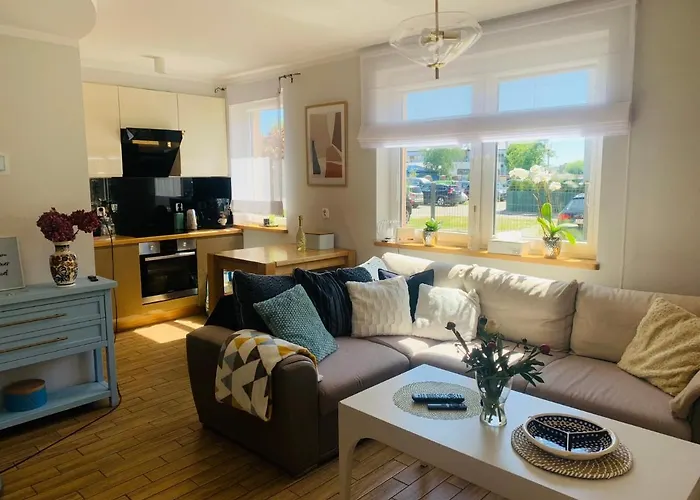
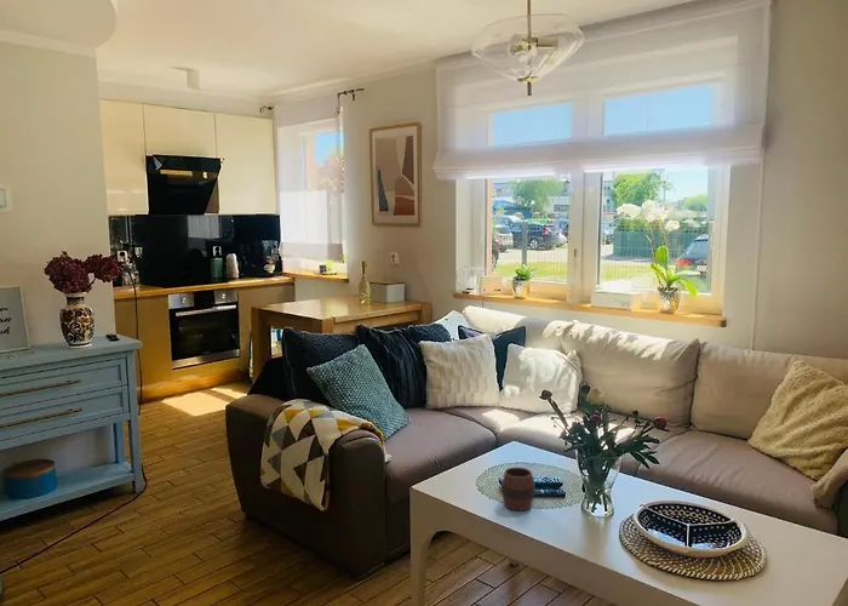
+ cup [500,467,537,511]
